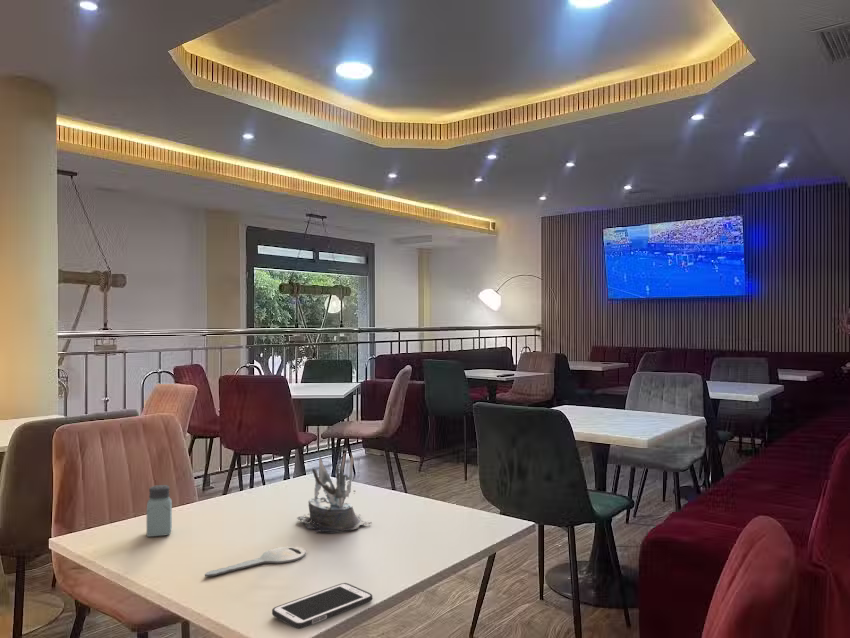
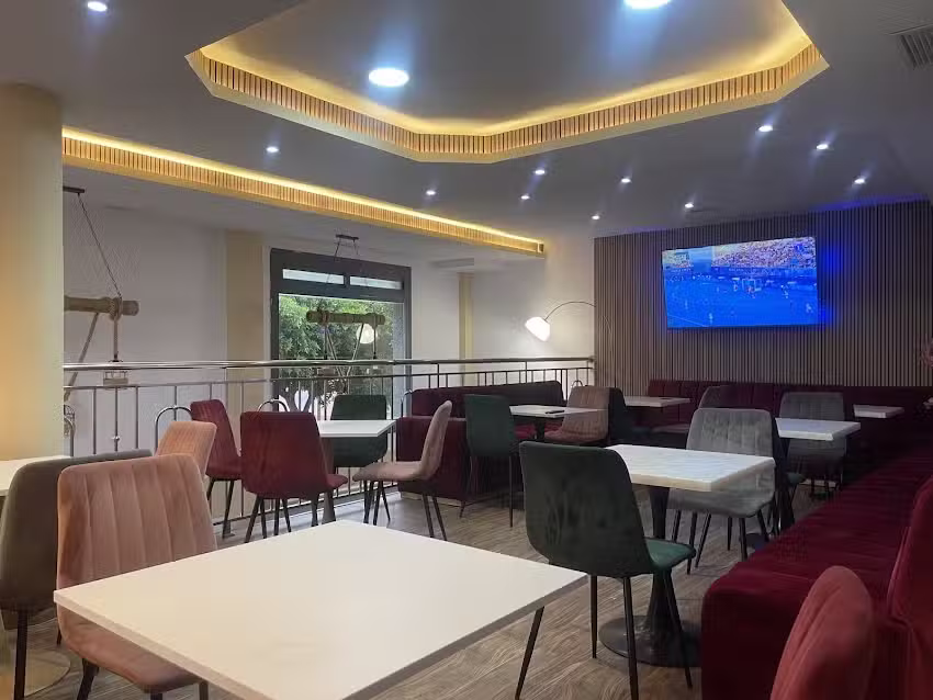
- key [204,546,307,578]
- succulent plant [297,446,373,533]
- saltshaker [146,484,173,538]
- cell phone [271,582,373,630]
